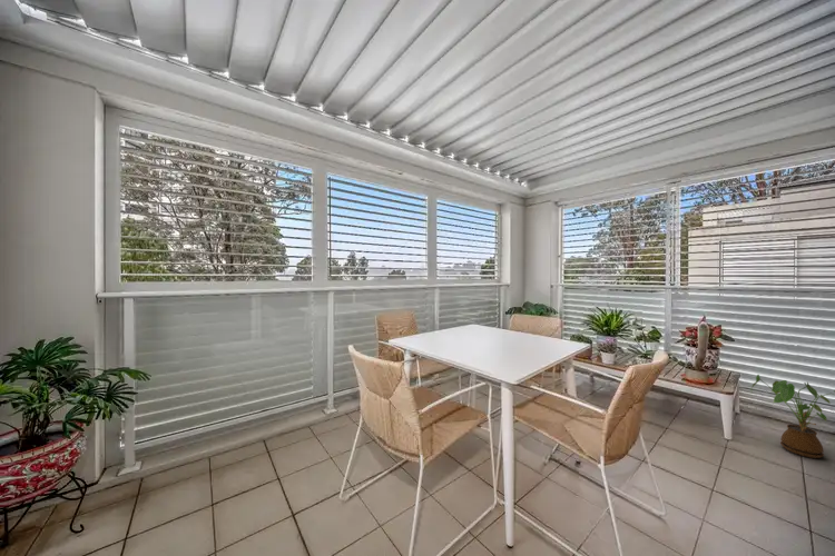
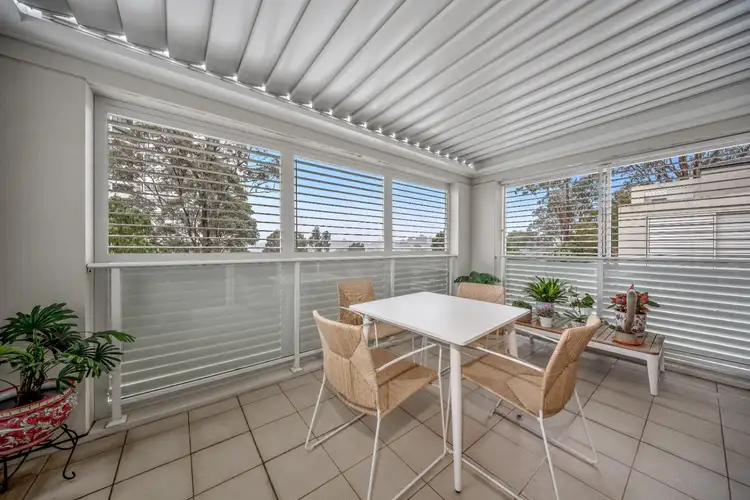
- house plant [749,374,835,459]
